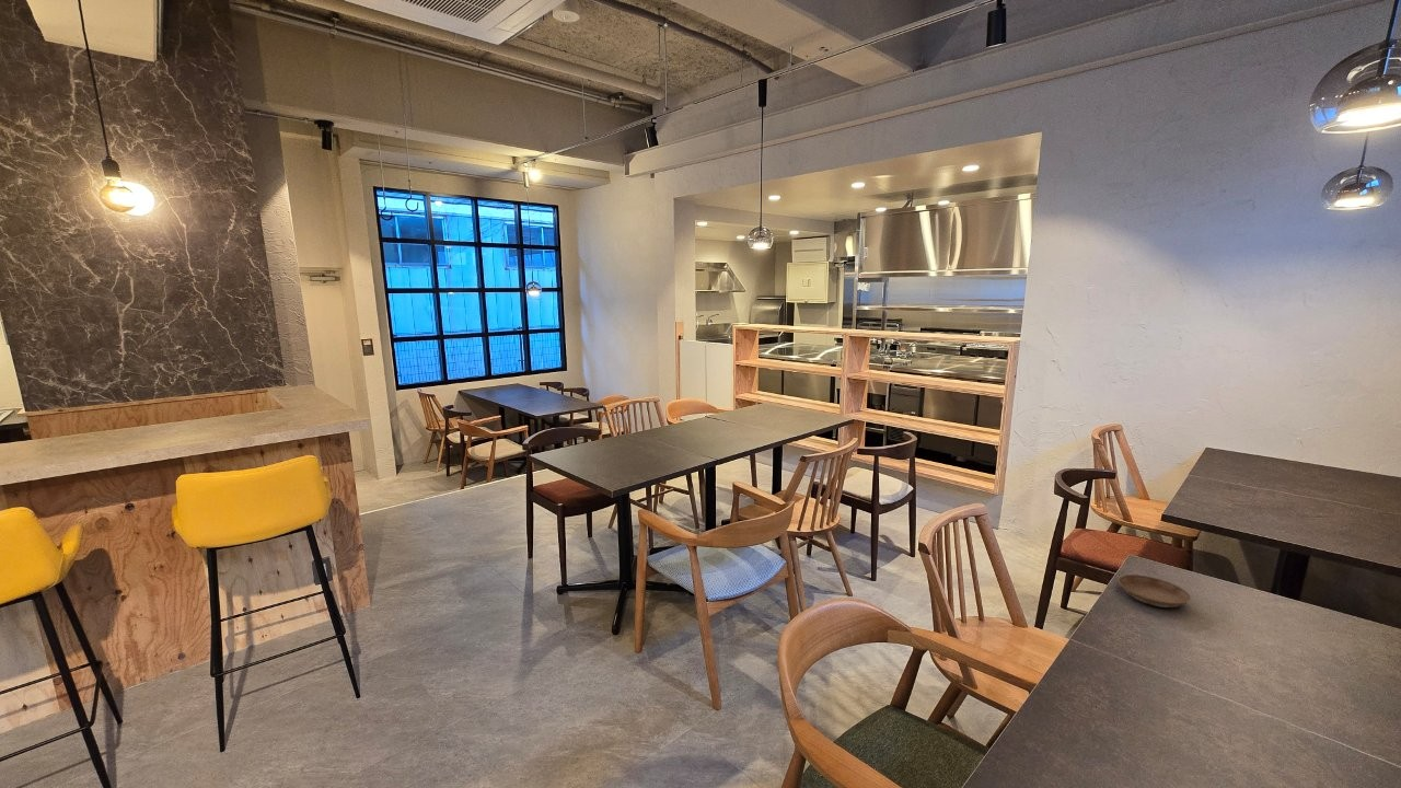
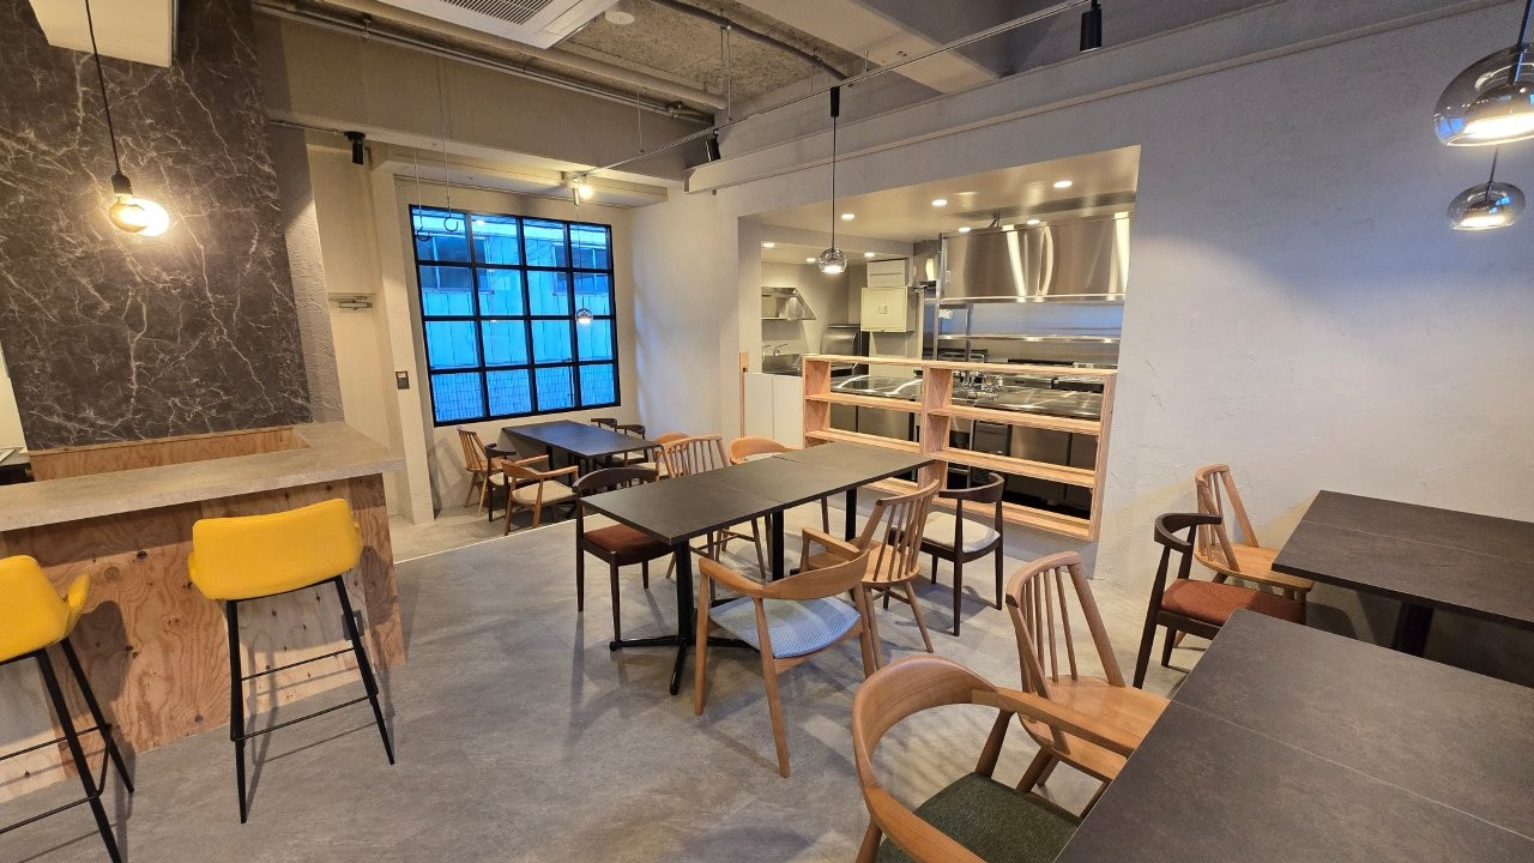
- saucer [1118,573,1192,609]
